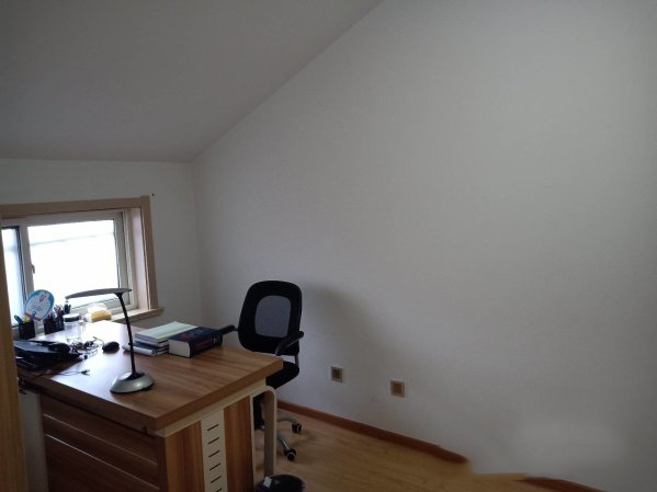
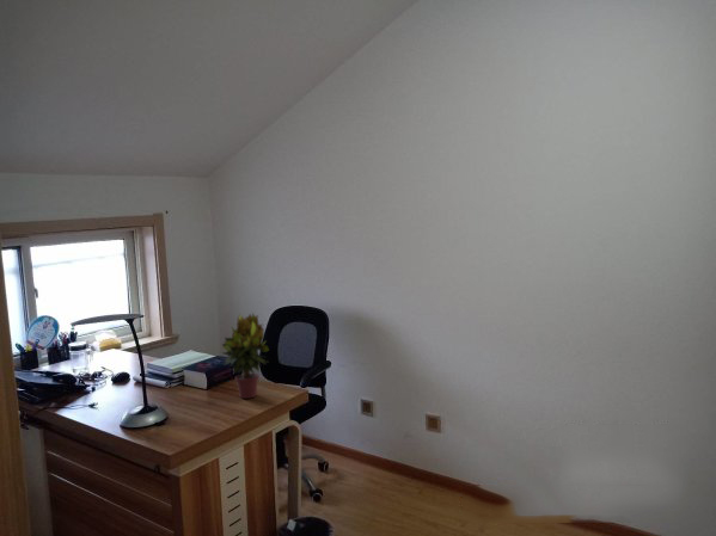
+ potted plant [221,312,270,400]
